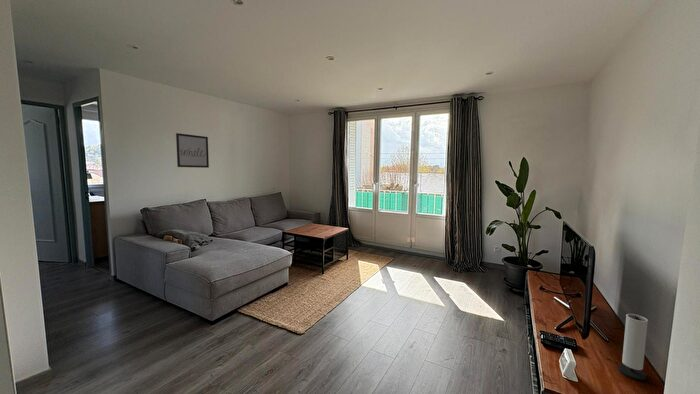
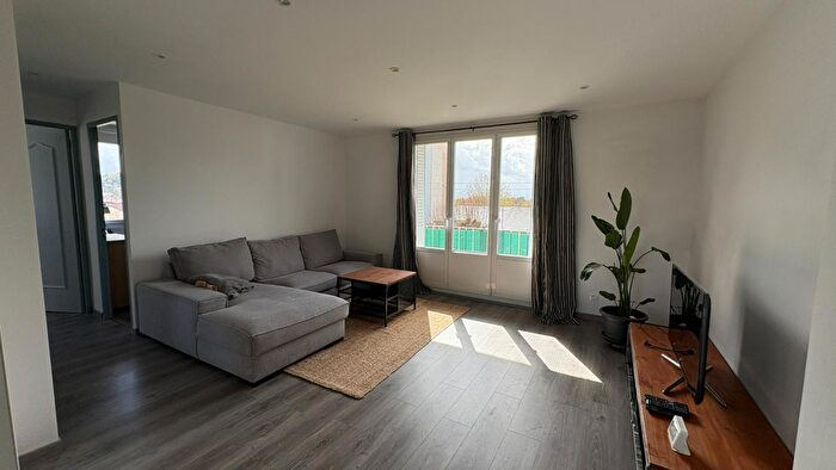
- speaker [617,313,649,381]
- wall art [175,132,210,169]
